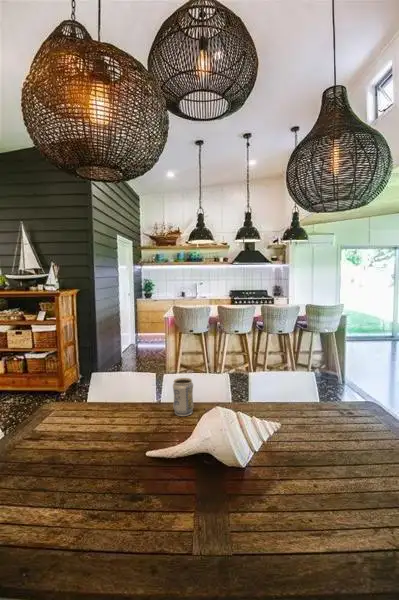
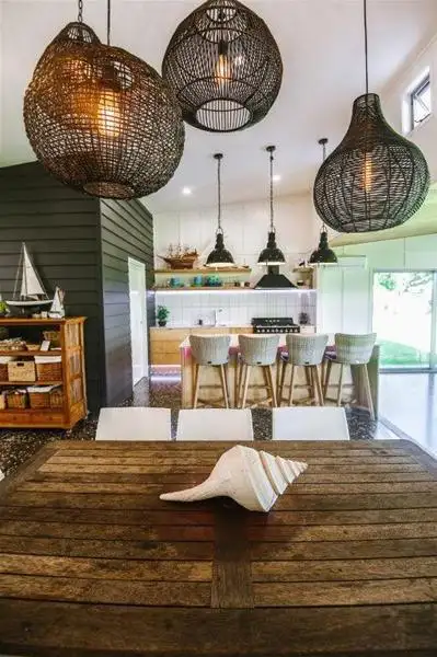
- vase [172,377,195,417]
